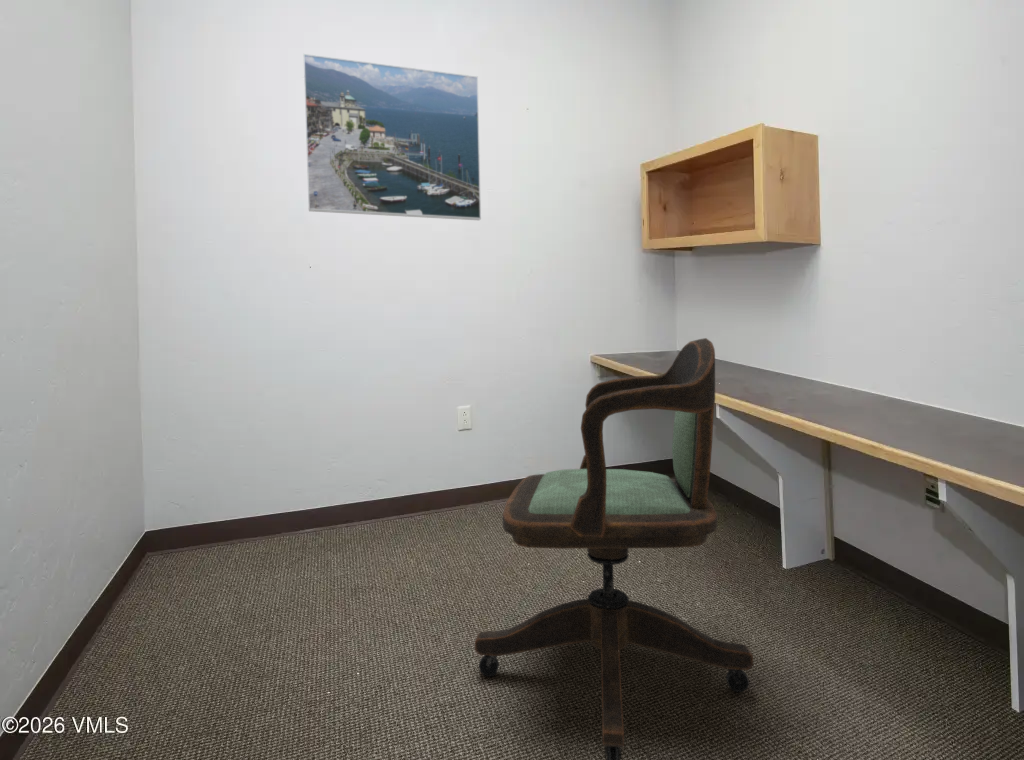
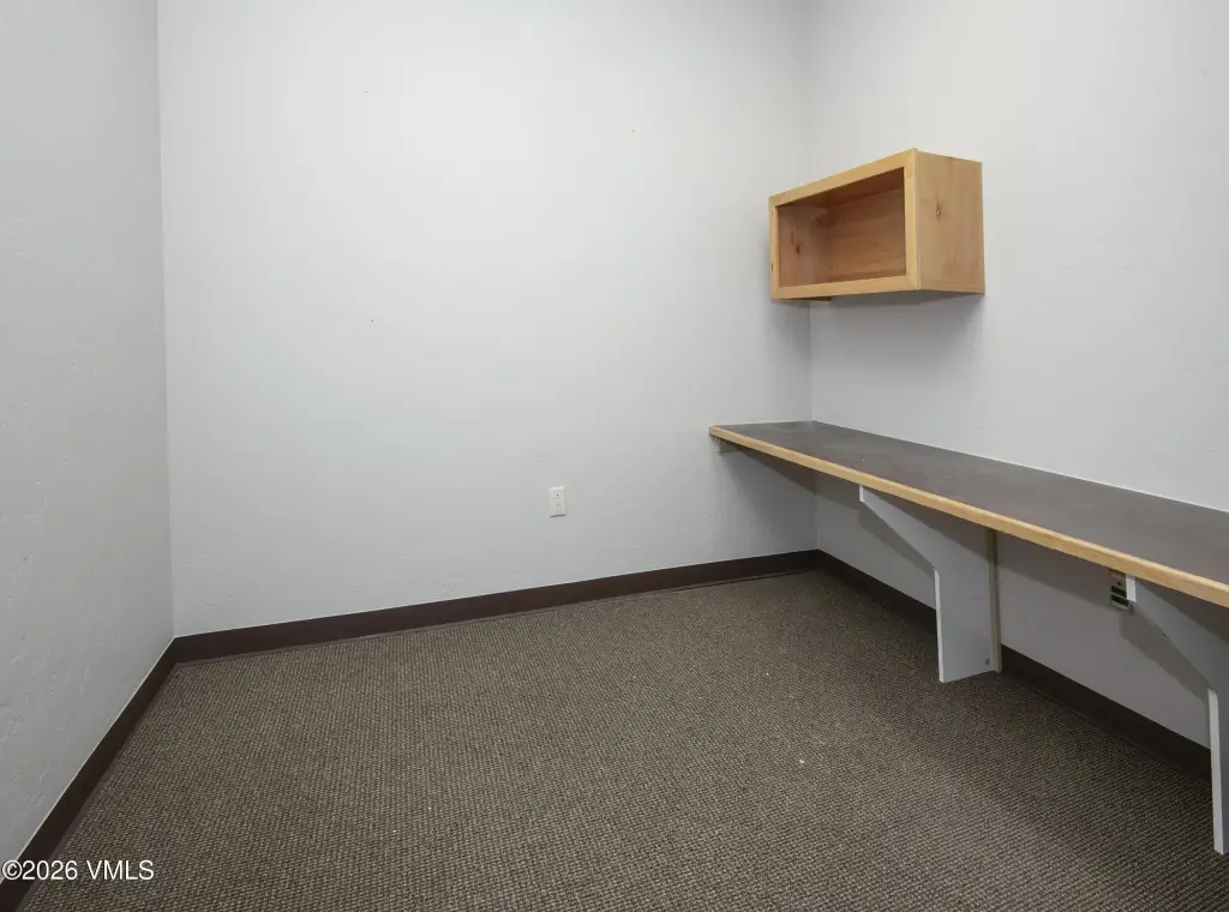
- office chair [474,337,754,760]
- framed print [302,53,482,221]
